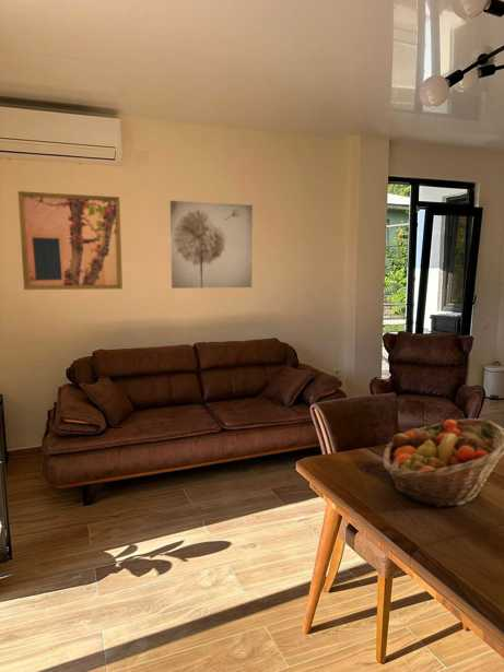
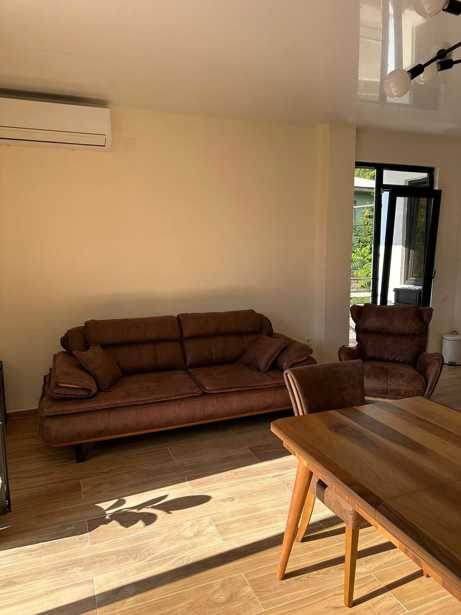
- wall art [169,200,254,290]
- fruit basket [382,417,504,509]
- wall art [16,190,124,291]
